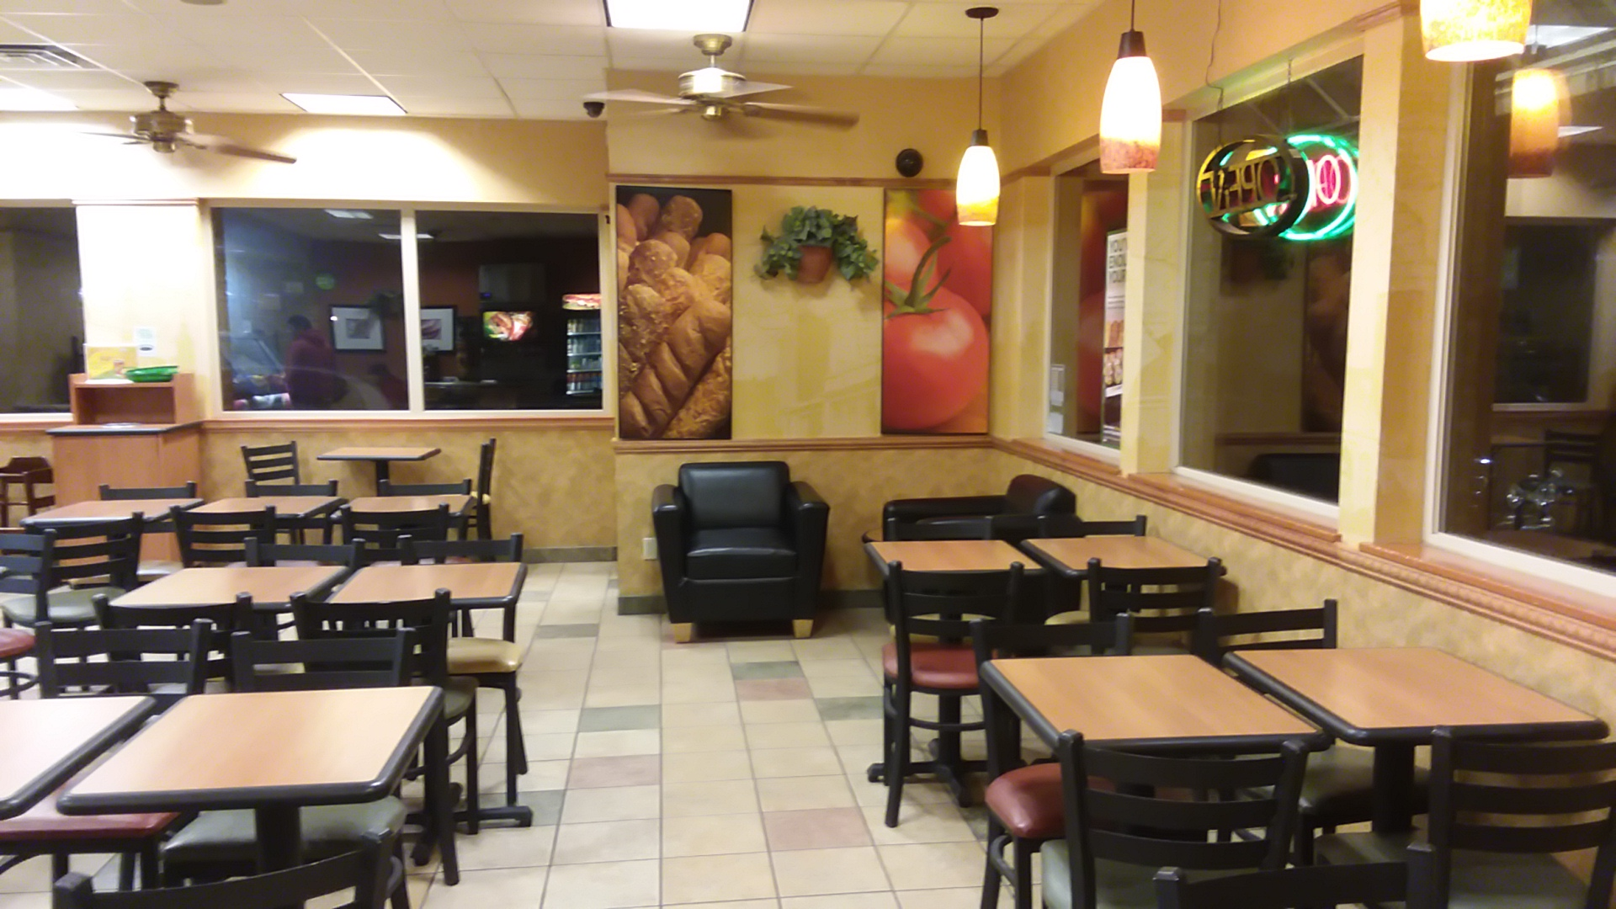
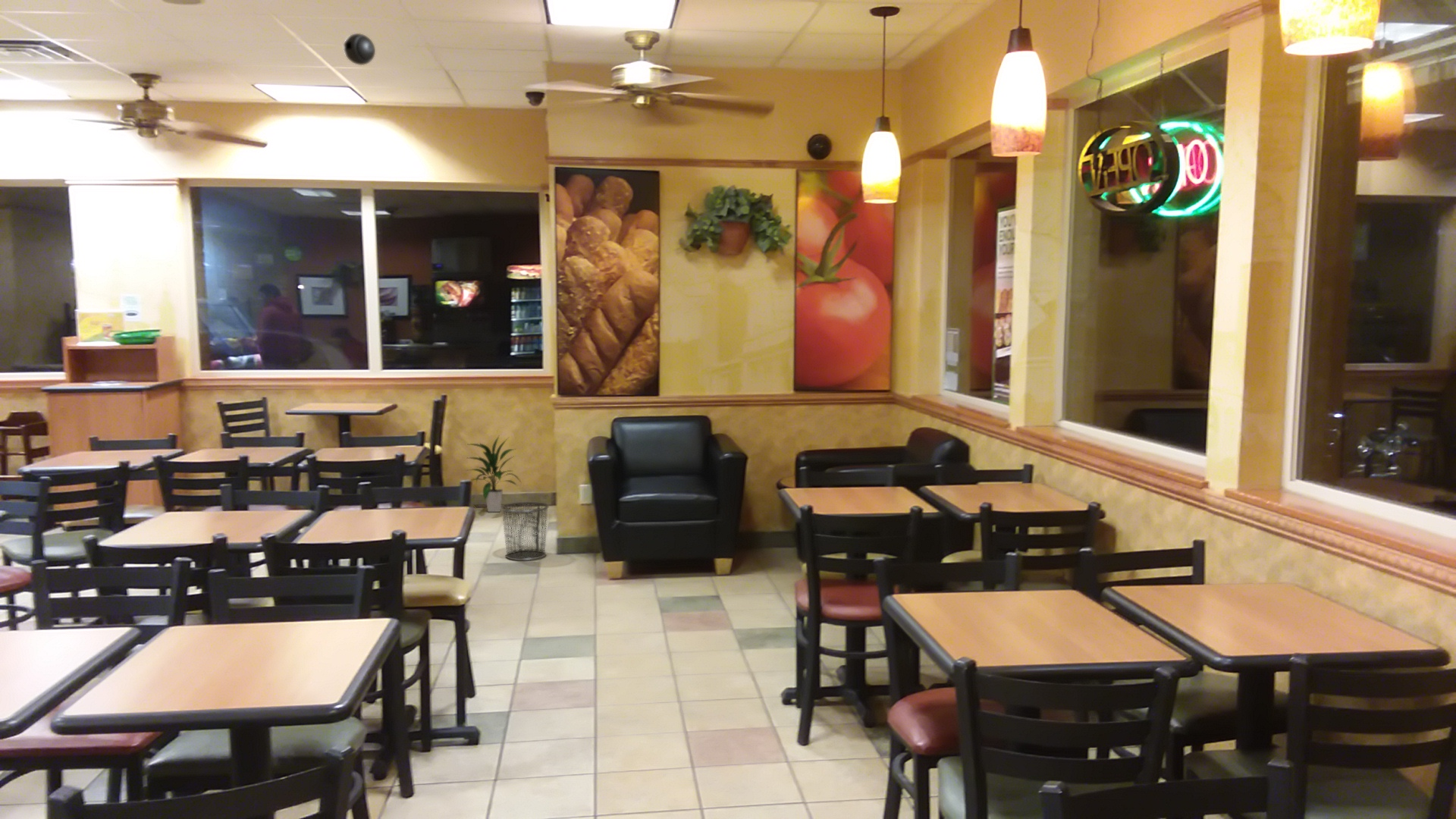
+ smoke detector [343,33,376,66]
+ indoor plant [465,434,522,513]
+ waste bin [500,501,550,561]
